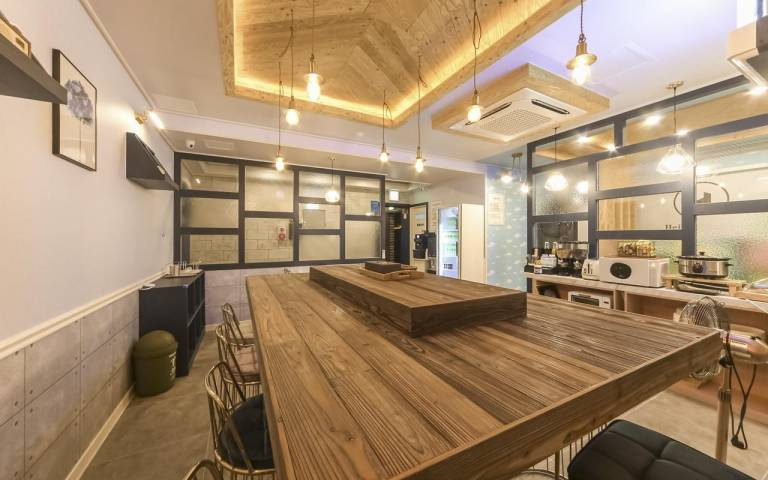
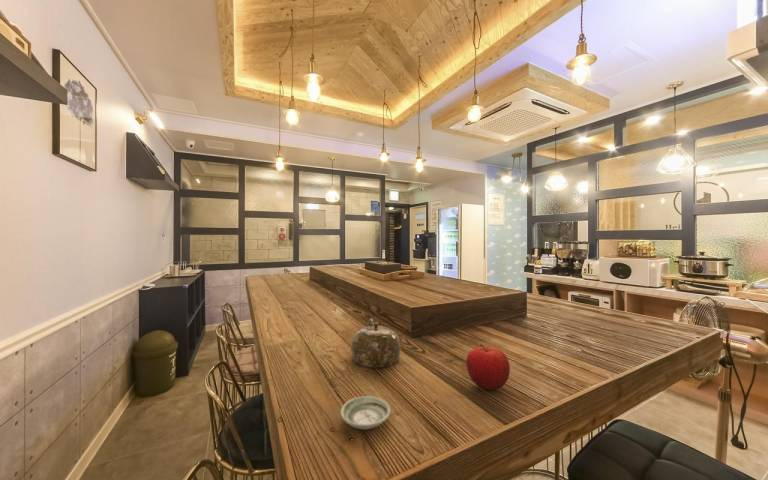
+ saucer [339,395,391,430]
+ fruit [465,343,511,391]
+ teapot [350,318,401,369]
